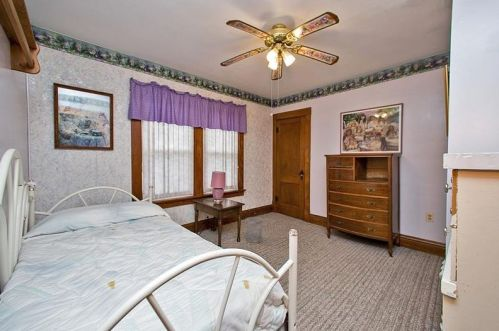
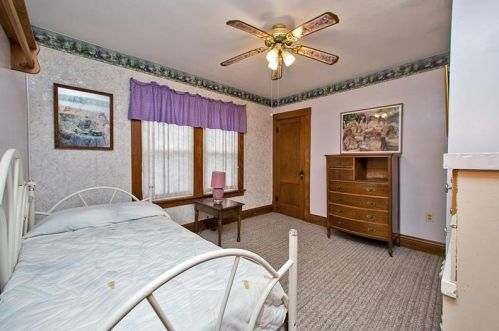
- wastebasket [245,216,264,244]
